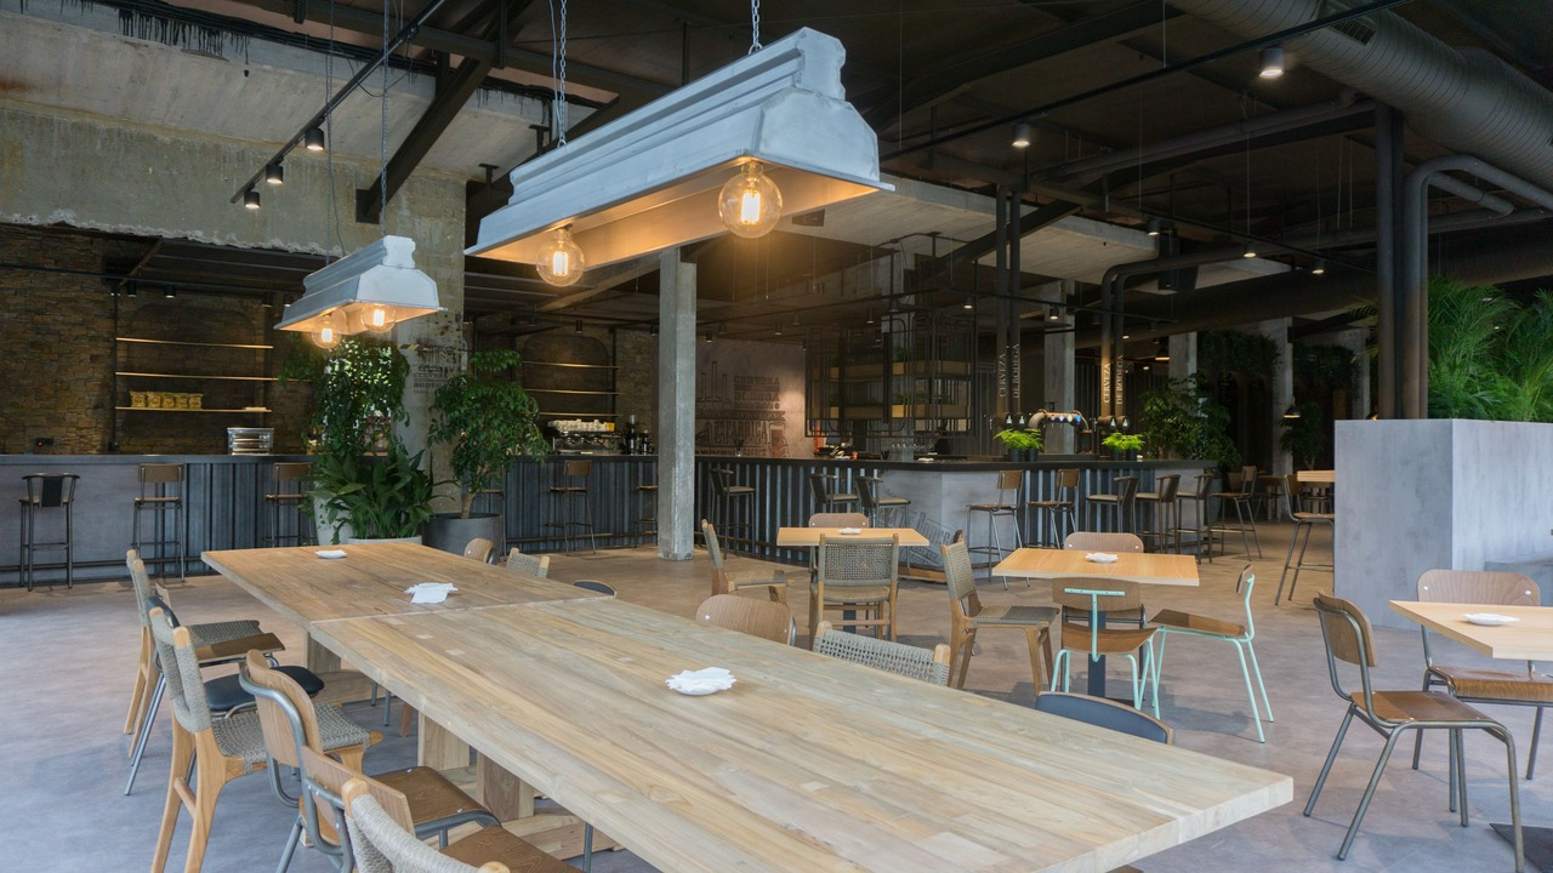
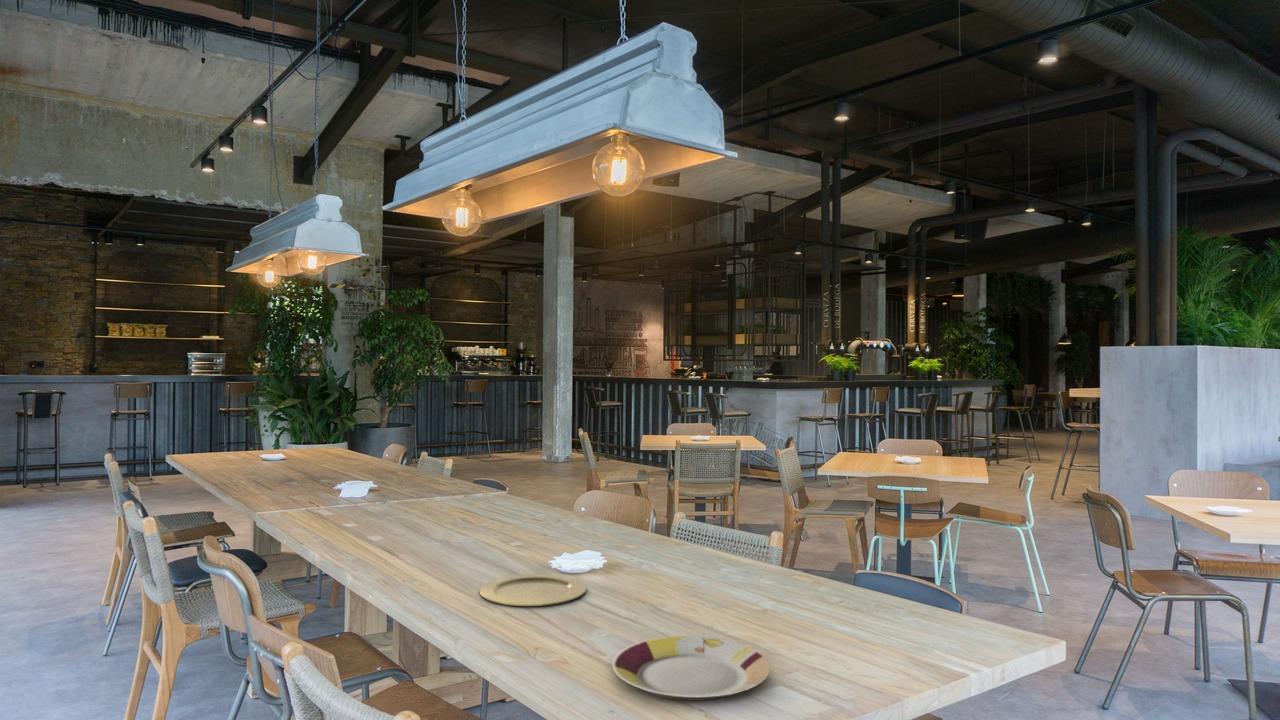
+ plate [479,573,587,607]
+ plate [611,635,771,702]
